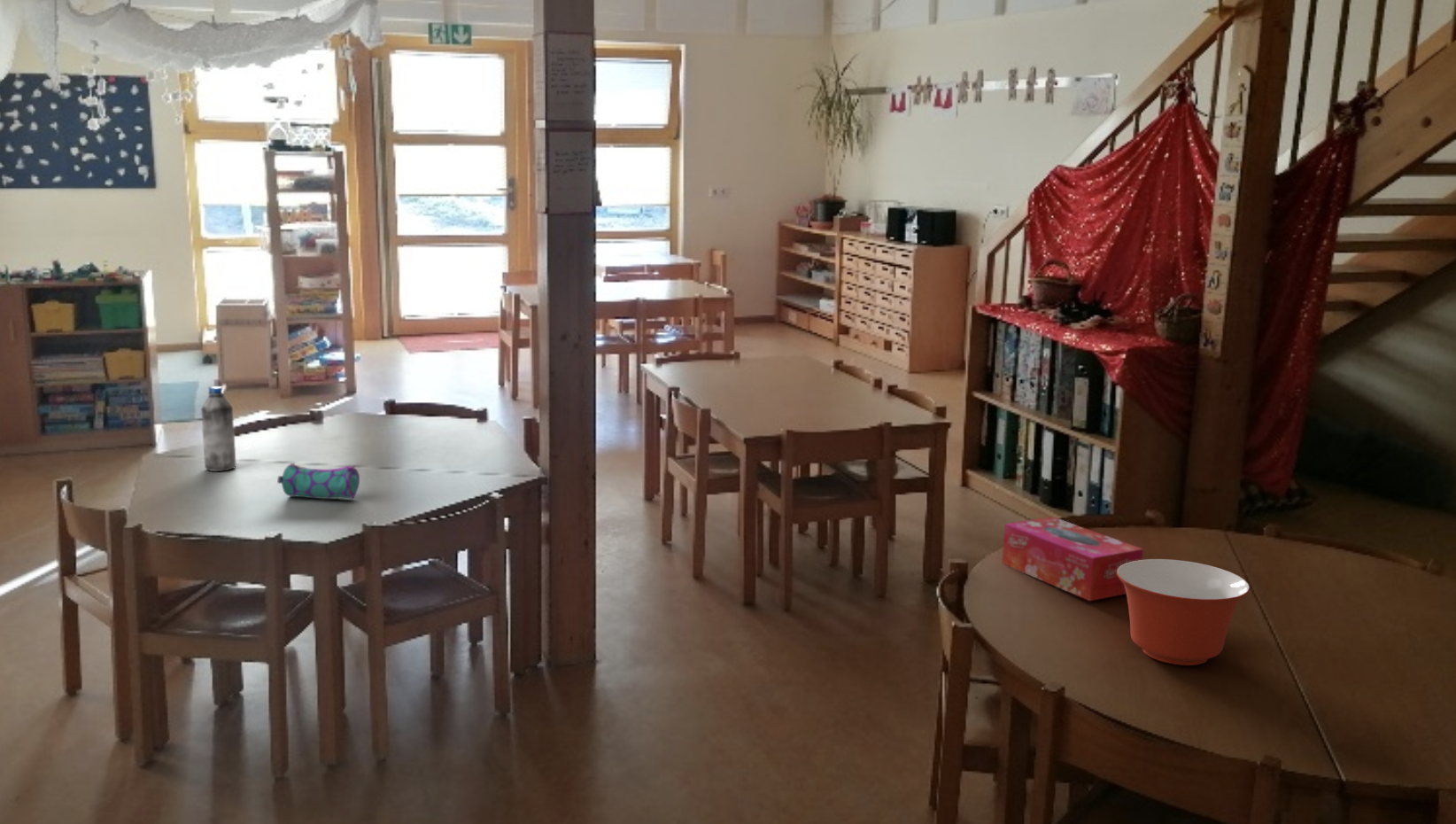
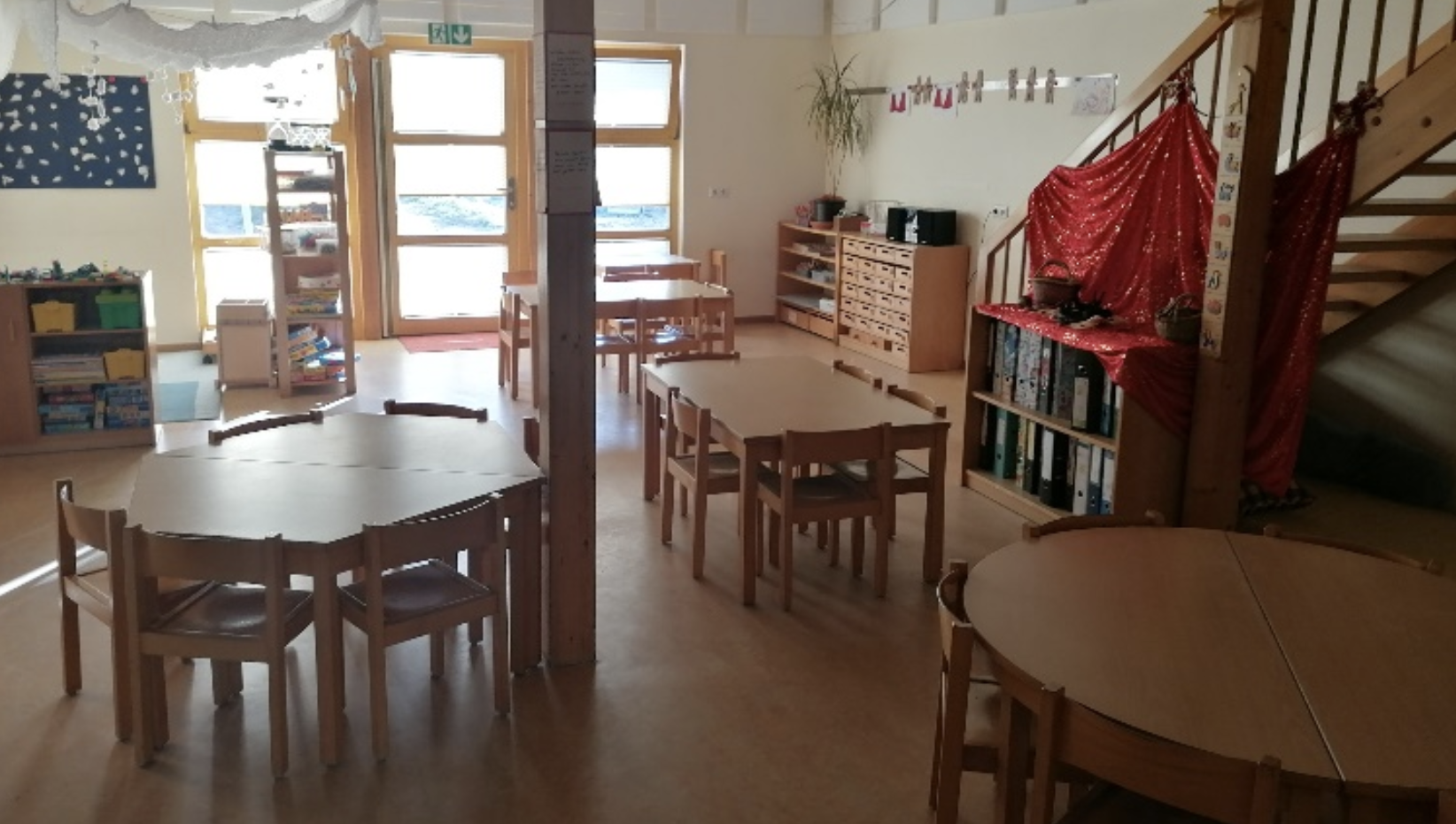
- mixing bowl [1117,558,1251,666]
- pencil case [276,462,360,500]
- water bottle [200,385,237,472]
- tissue box [1002,516,1144,602]
